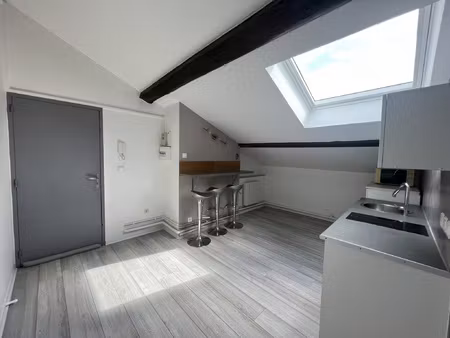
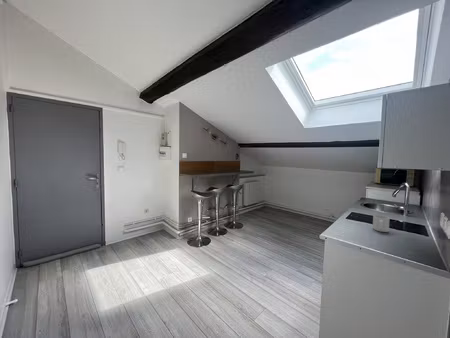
+ mug [372,214,390,233]
